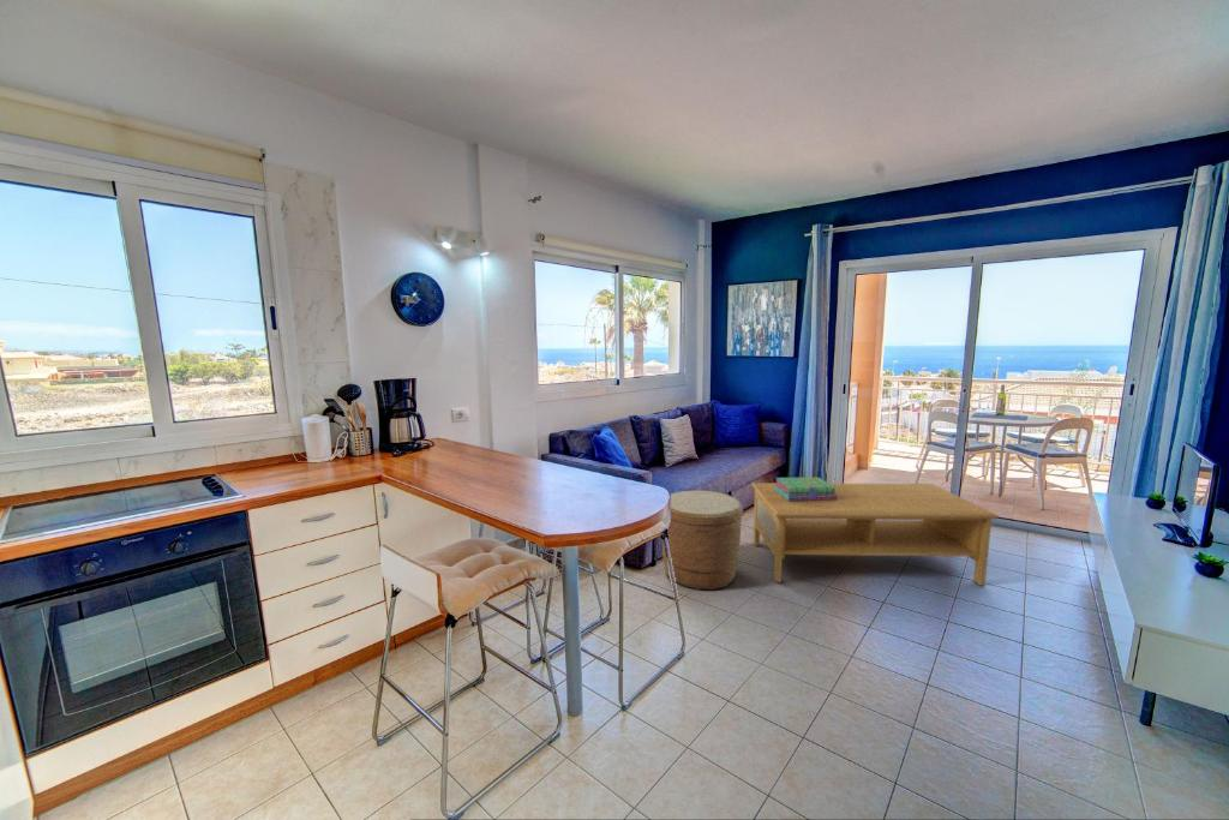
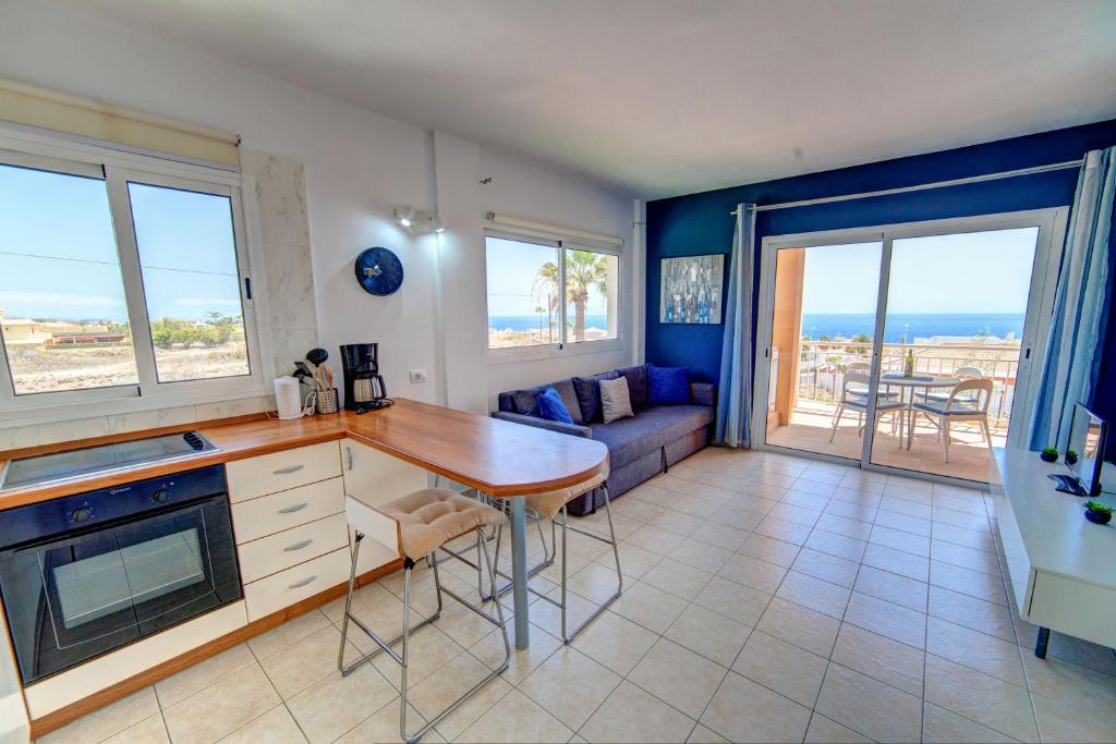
- basket [661,490,744,592]
- stack of books [773,477,838,501]
- coffee table [750,481,1000,587]
